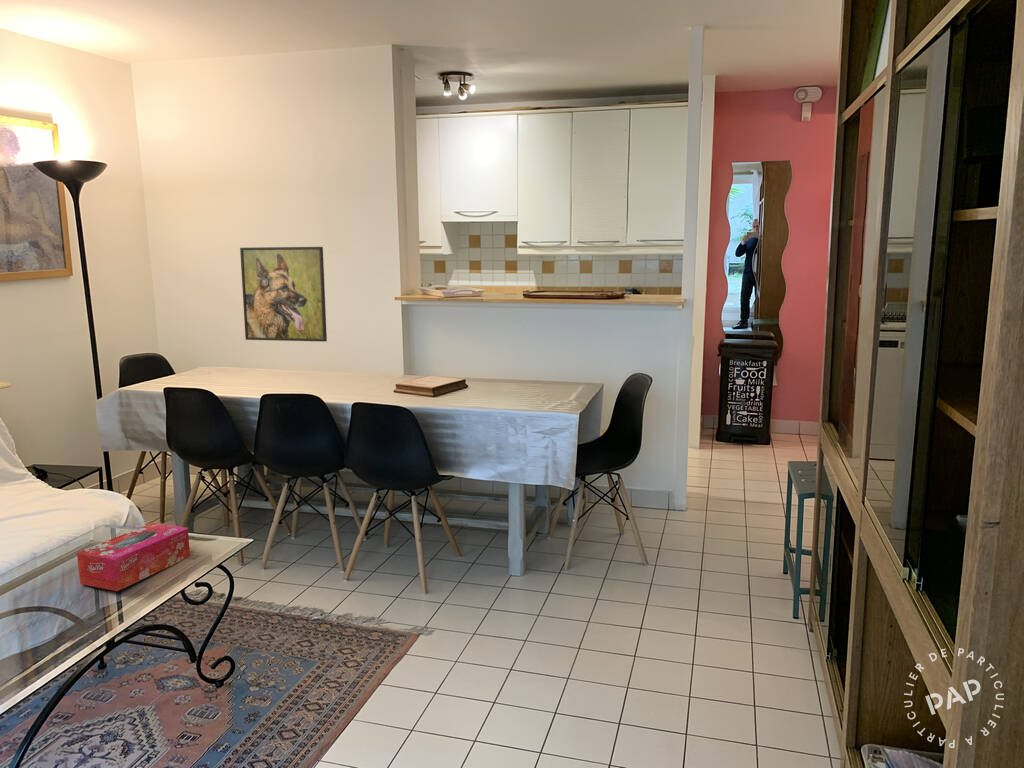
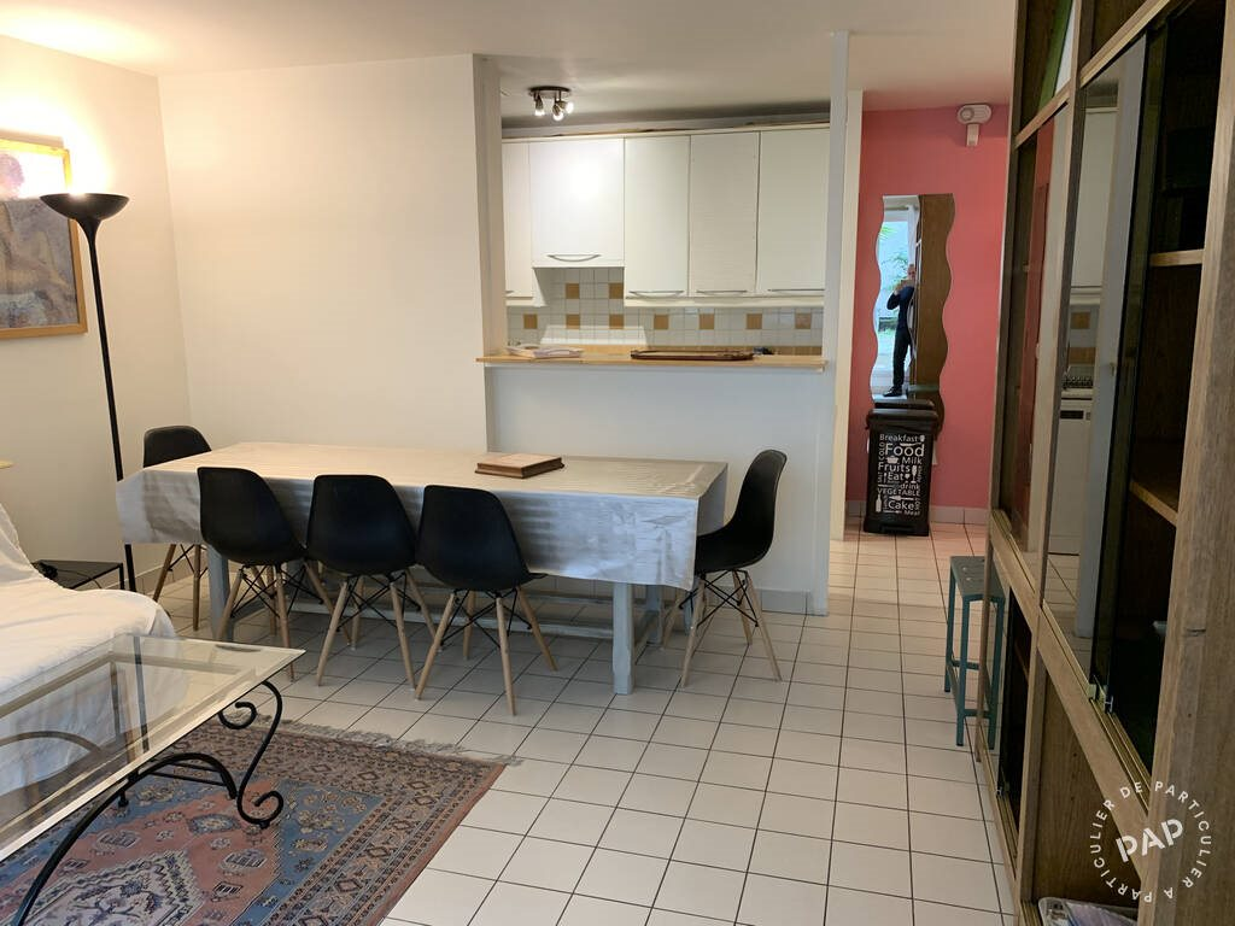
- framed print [239,246,328,343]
- tissue box [76,522,191,592]
